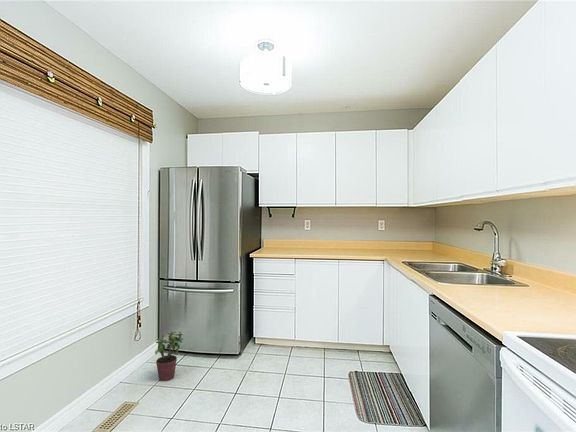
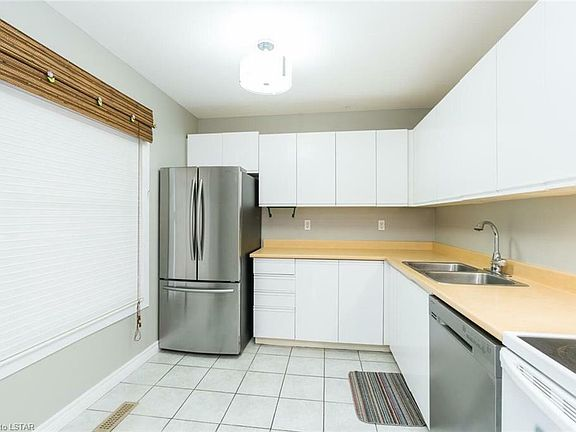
- potted plant [154,330,184,382]
